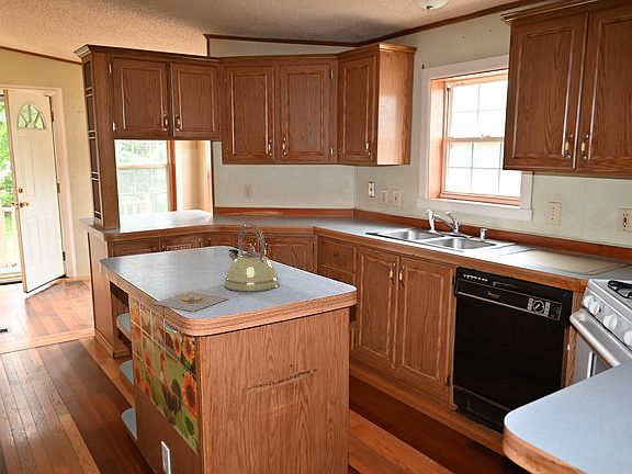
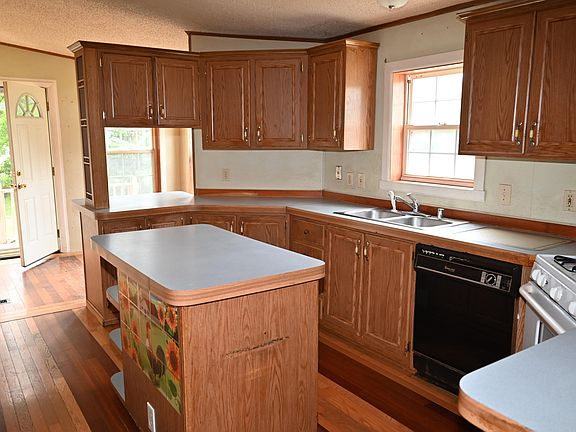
- banana [151,291,229,313]
- kettle [223,223,280,293]
